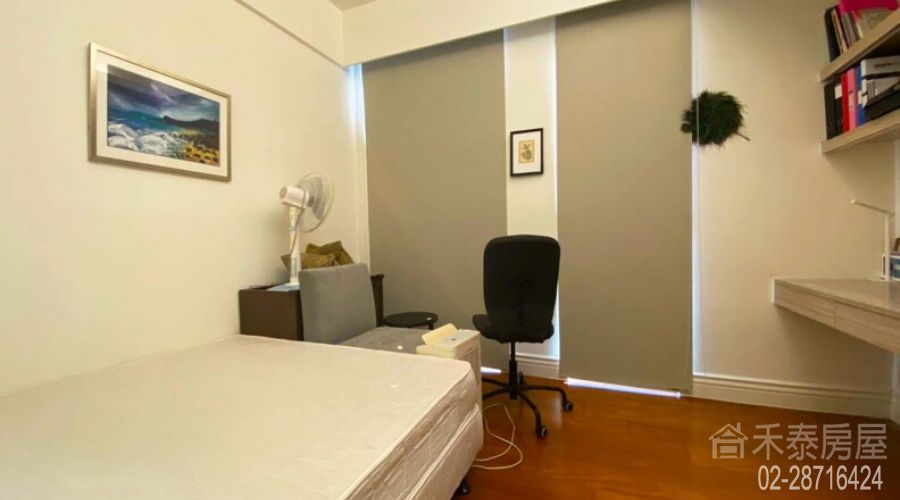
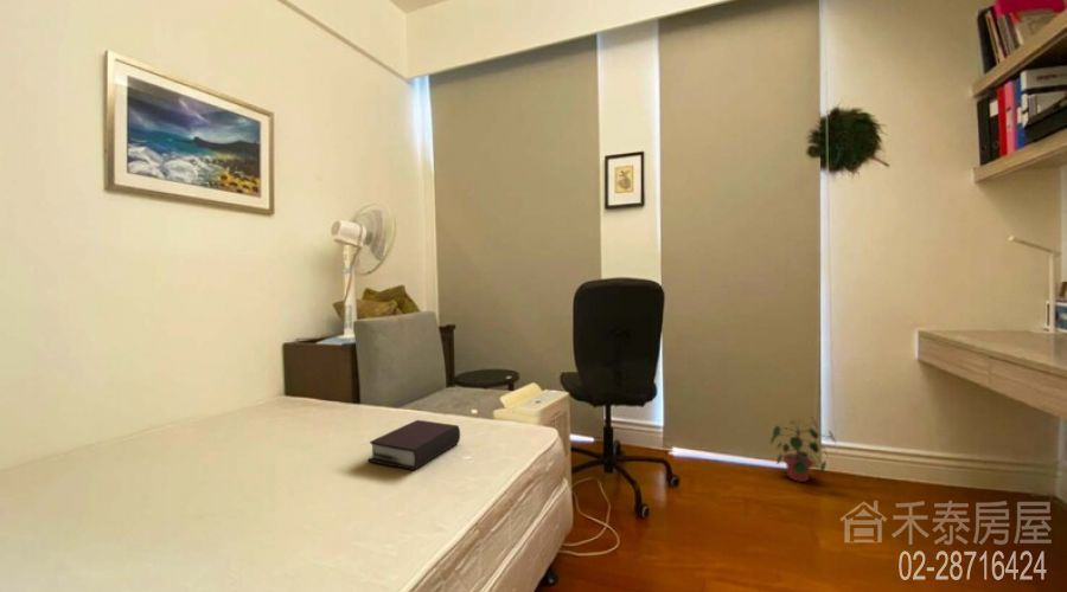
+ potted plant [769,417,837,483]
+ bible [368,419,461,471]
